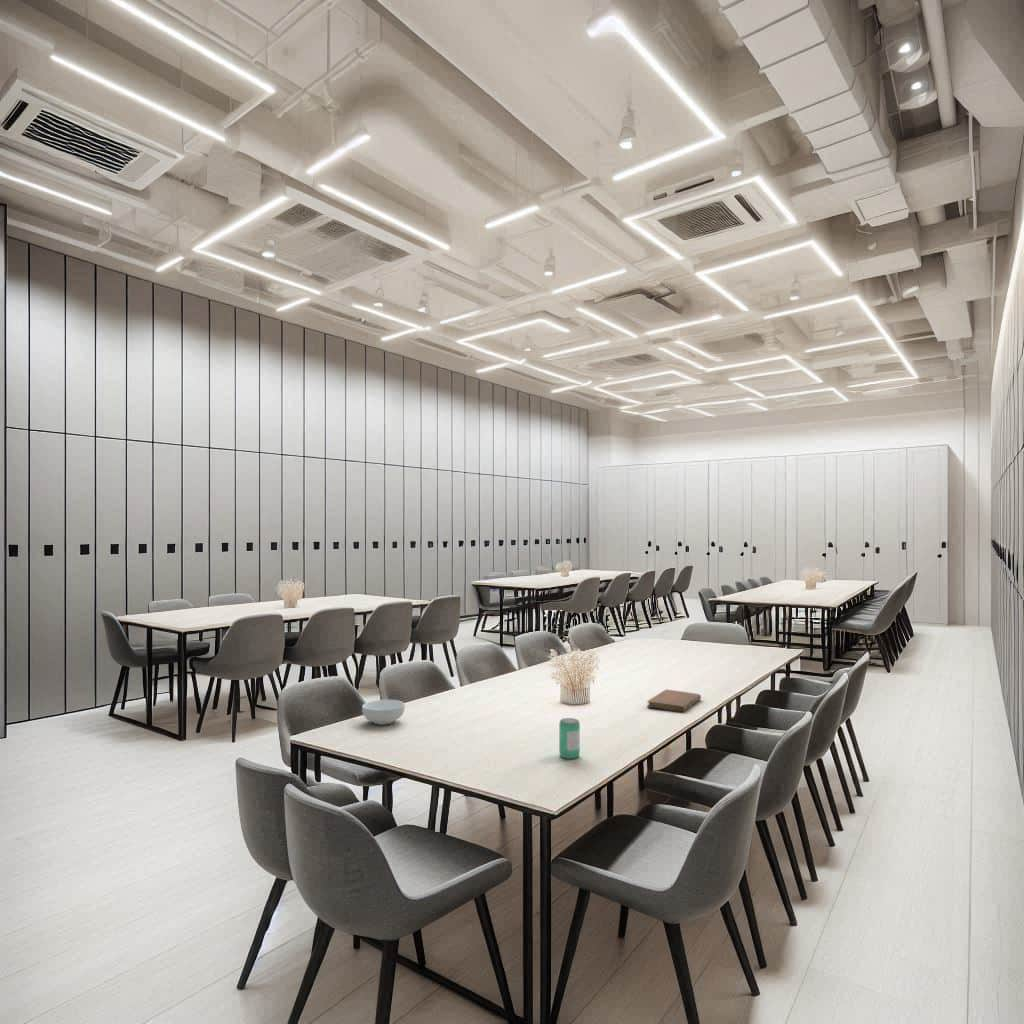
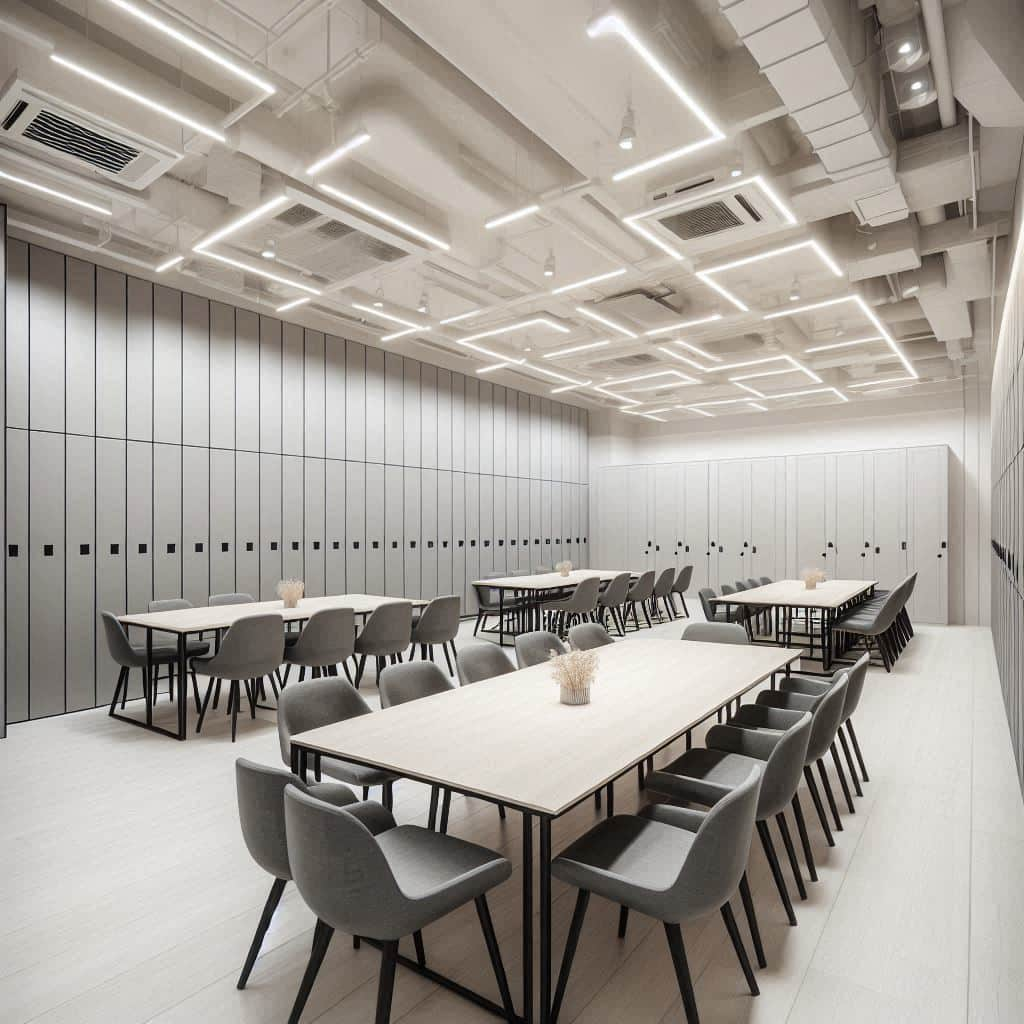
- beverage can [558,717,581,760]
- notebook [646,689,702,713]
- cereal bowl [361,699,406,726]
